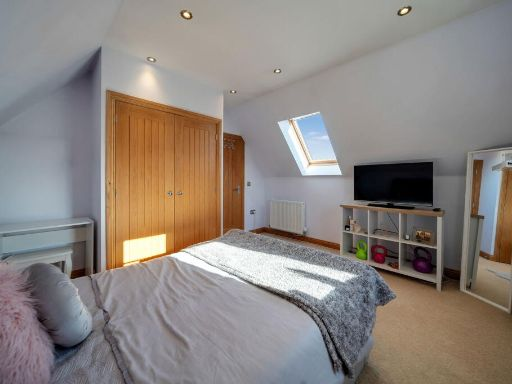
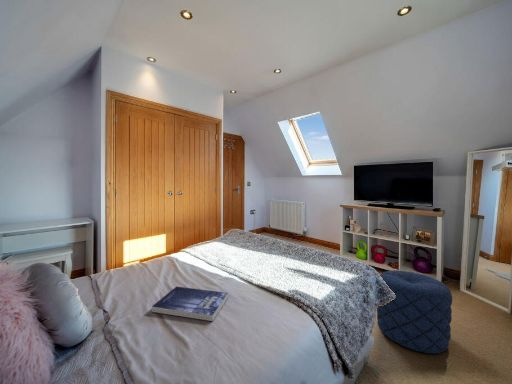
+ pouf [376,269,453,354]
+ book [151,285,229,322]
